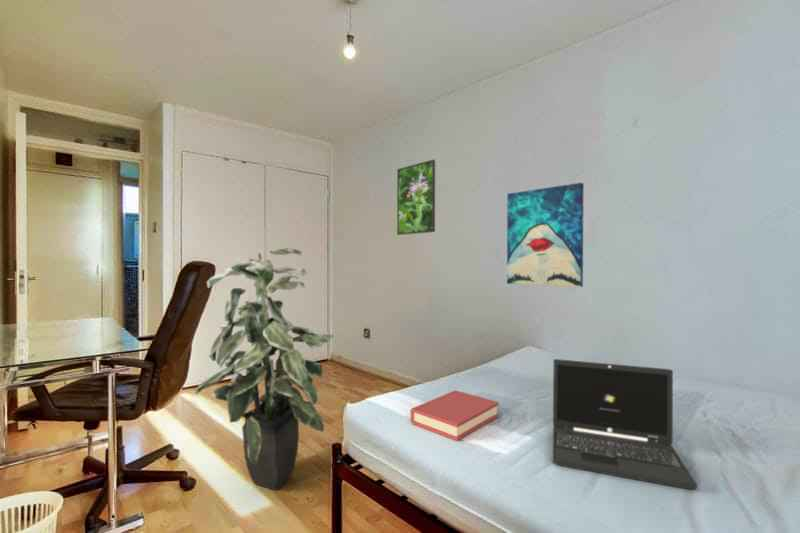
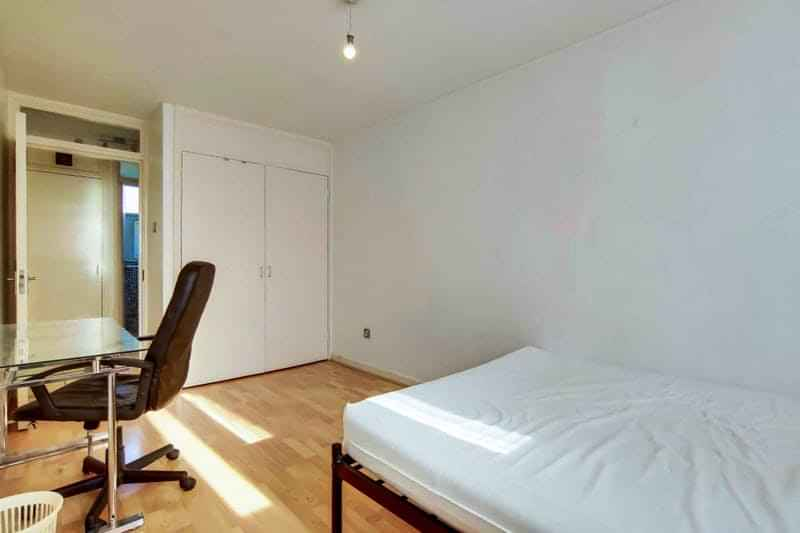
- indoor plant [194,247,335,491]
- hardback book [410,389,500,442]
- wall art [506,182,585,288]
- laptop [552,358,698,491]
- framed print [396,158,436,236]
